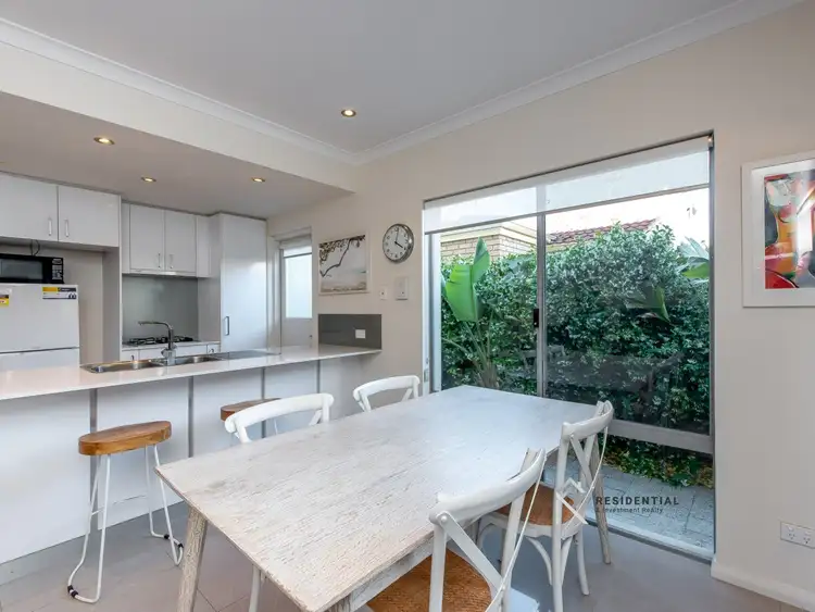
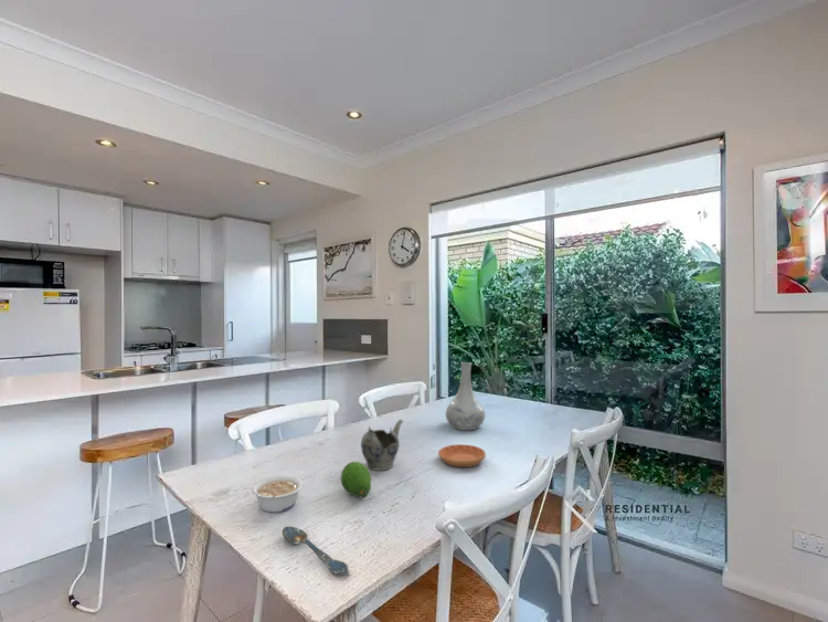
+ spoon [282,526,350,577]
+ teapot [360,419,404,471]
+ fruit [340,461,372,498]
+ saucer [437,443,487,468]
+ vase [445,361,486,431]
+ legume [251,474,304,514]
